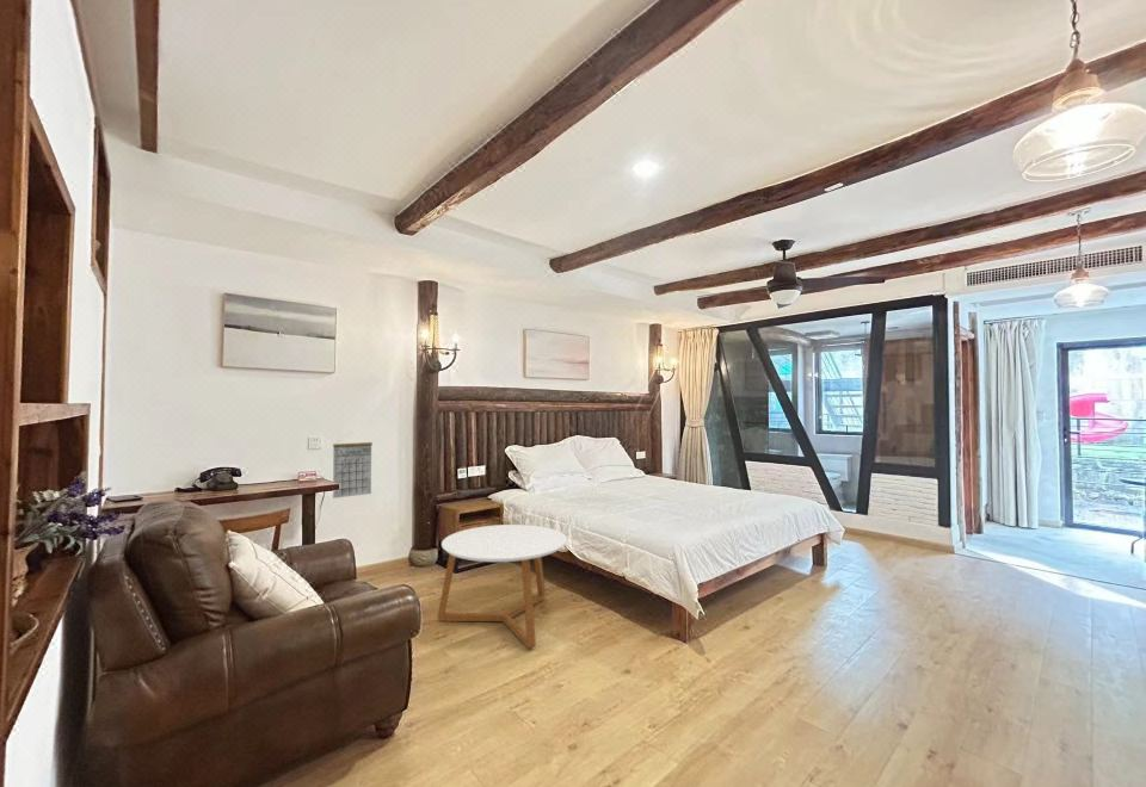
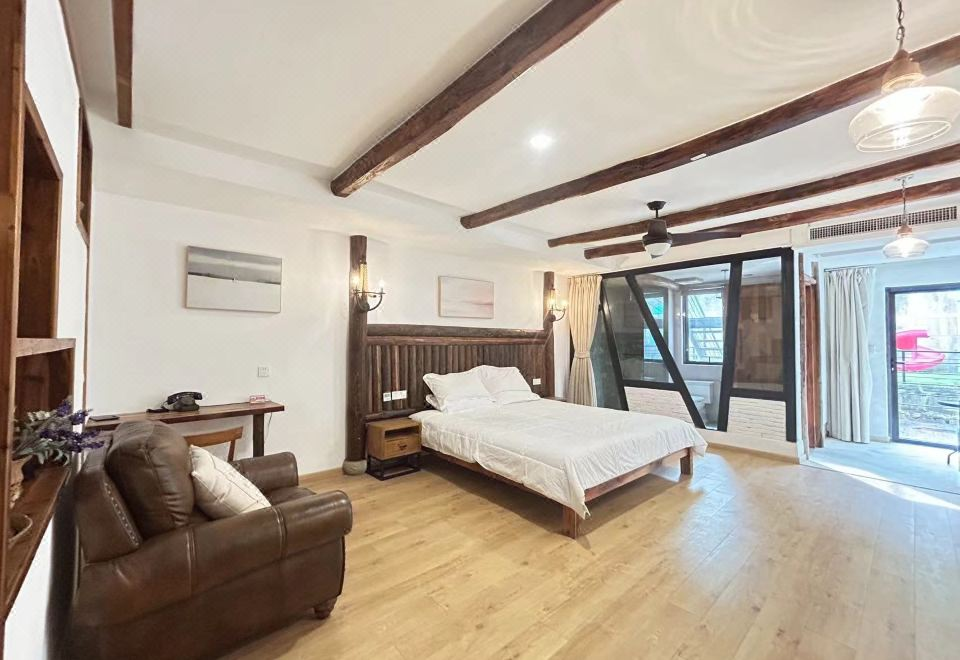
- calendar [332,429,374,500]
- coffee table [436,523,568,650]
